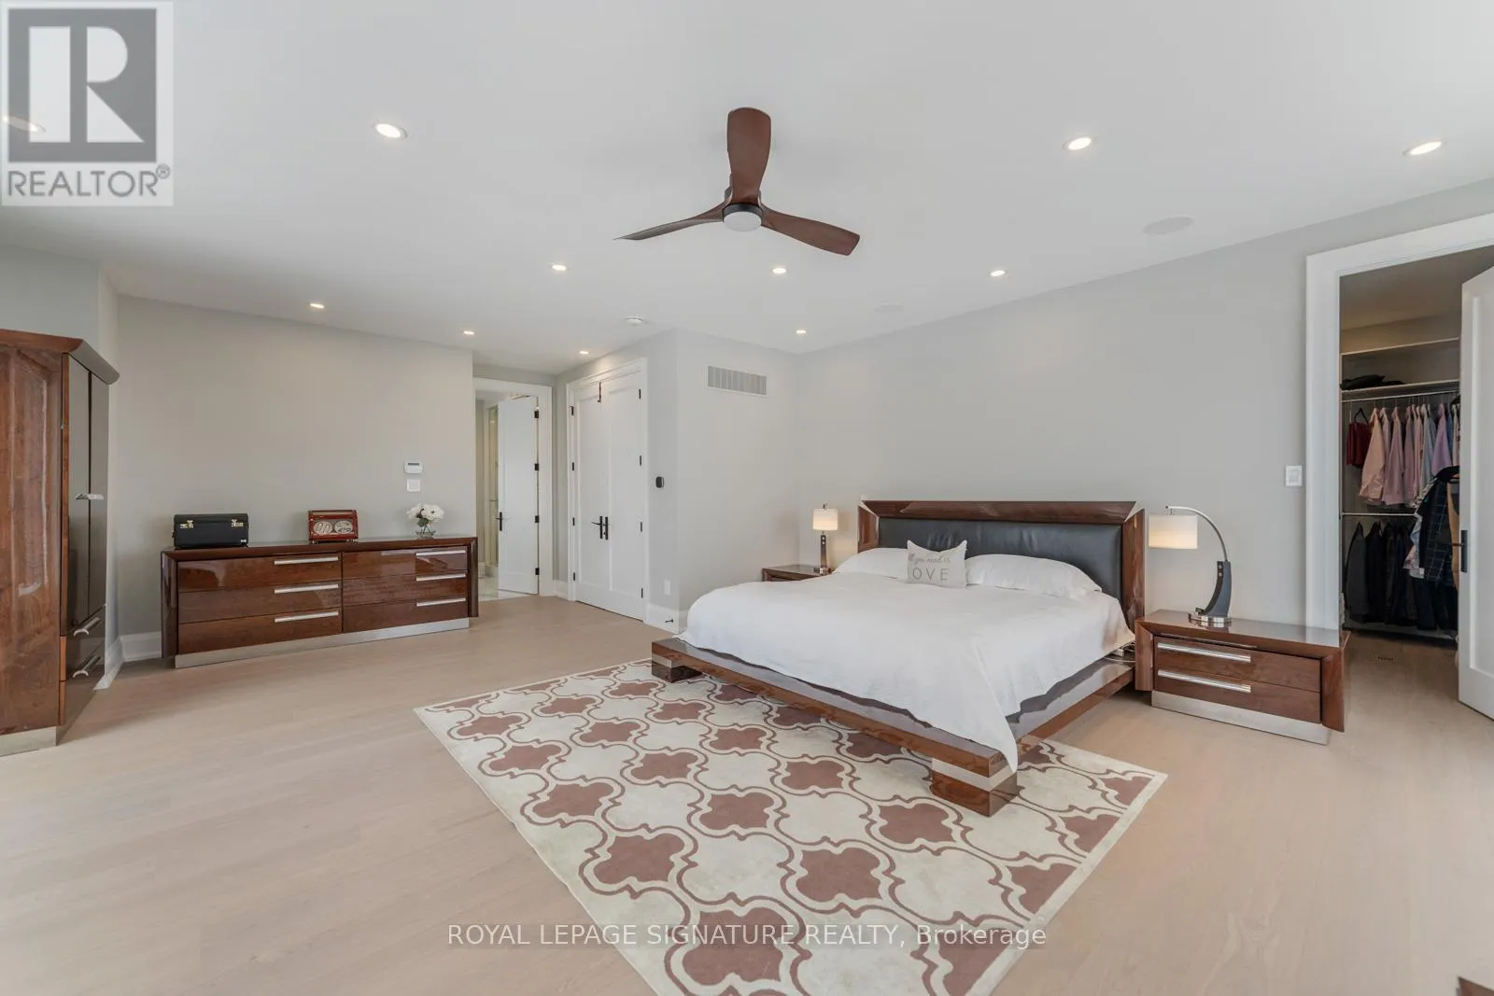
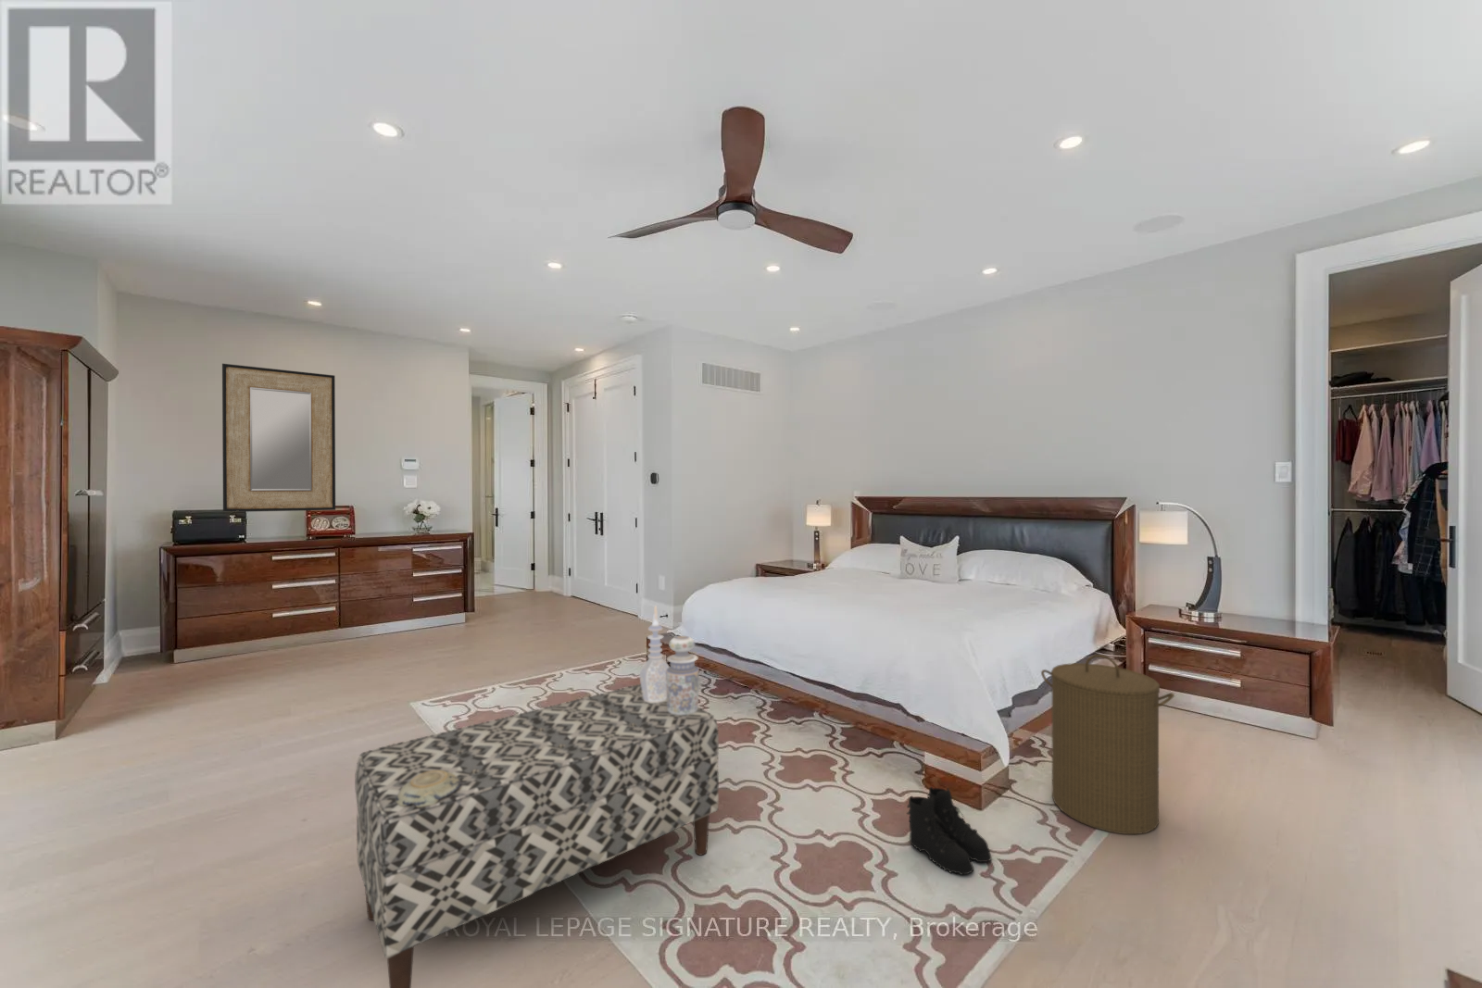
+ decorative bowl [396,771,462,807]
+ decorative vase [638,604,700,715]
+ bench [354,684,720,988]
+ home mirror [222,363,336,513]
+ laundry hamper [1040,654,1175,835]
+ boots [906,786,992,876]
